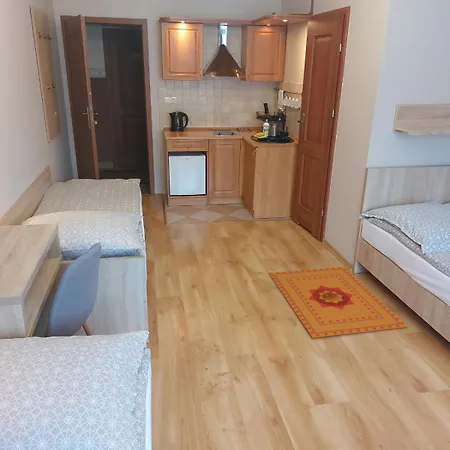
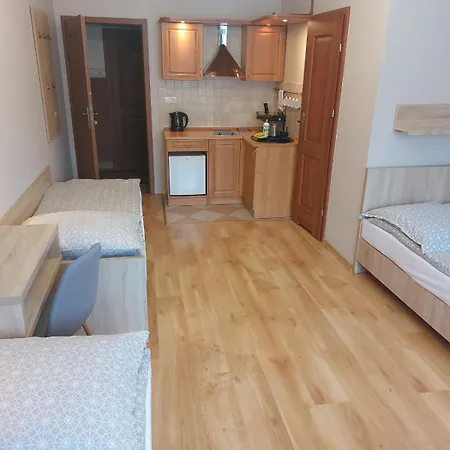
- doormat [268,266,409,339]
